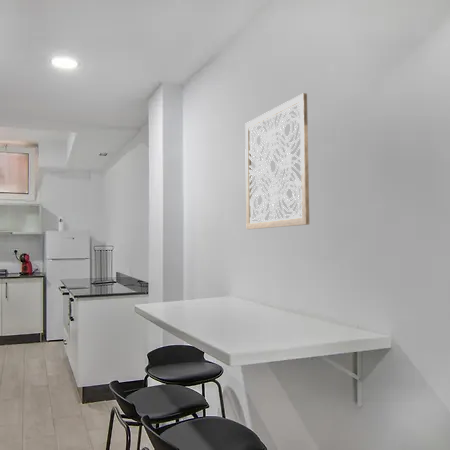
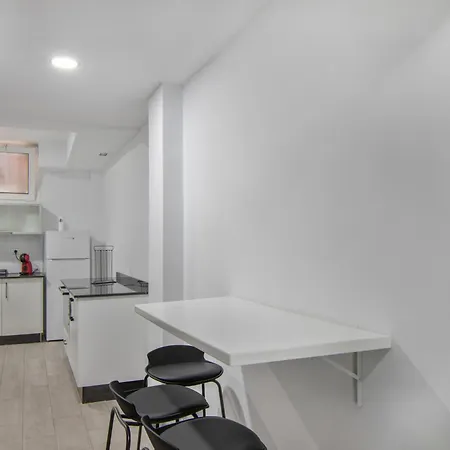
- wall art [244,92,310,230]
